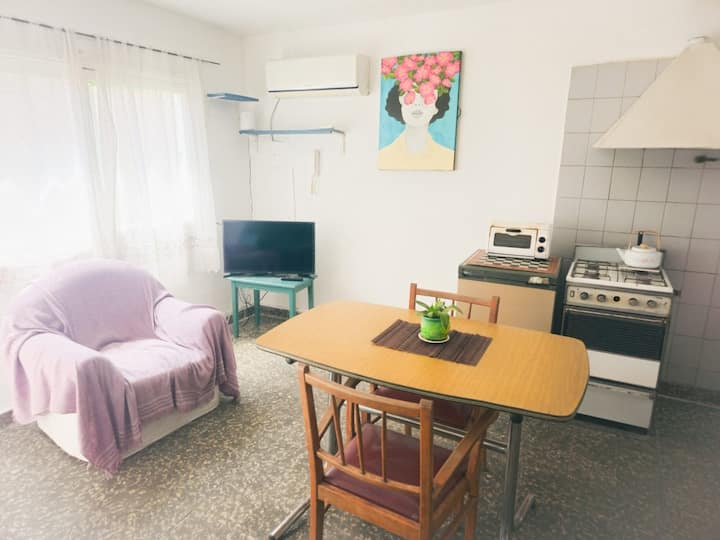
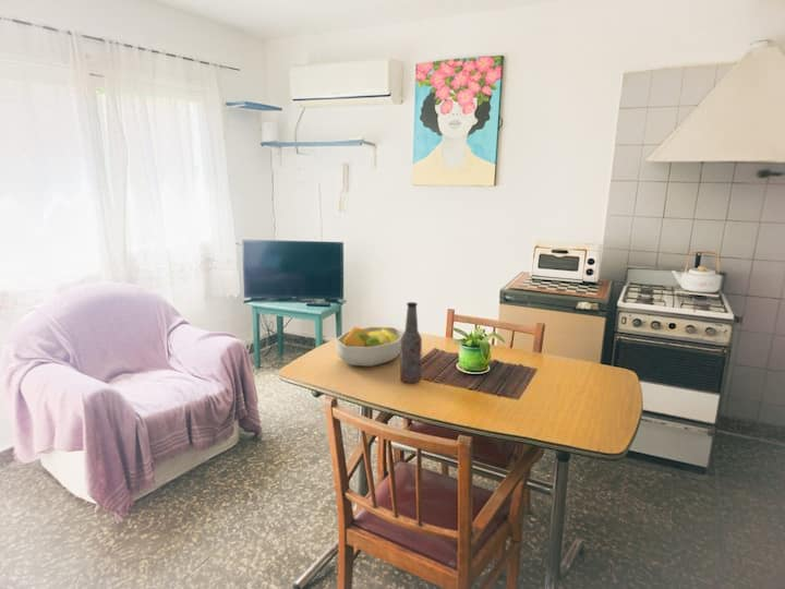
+ fruit bowl [335,326,404,368]
+ bottle [399,301,423,384]
